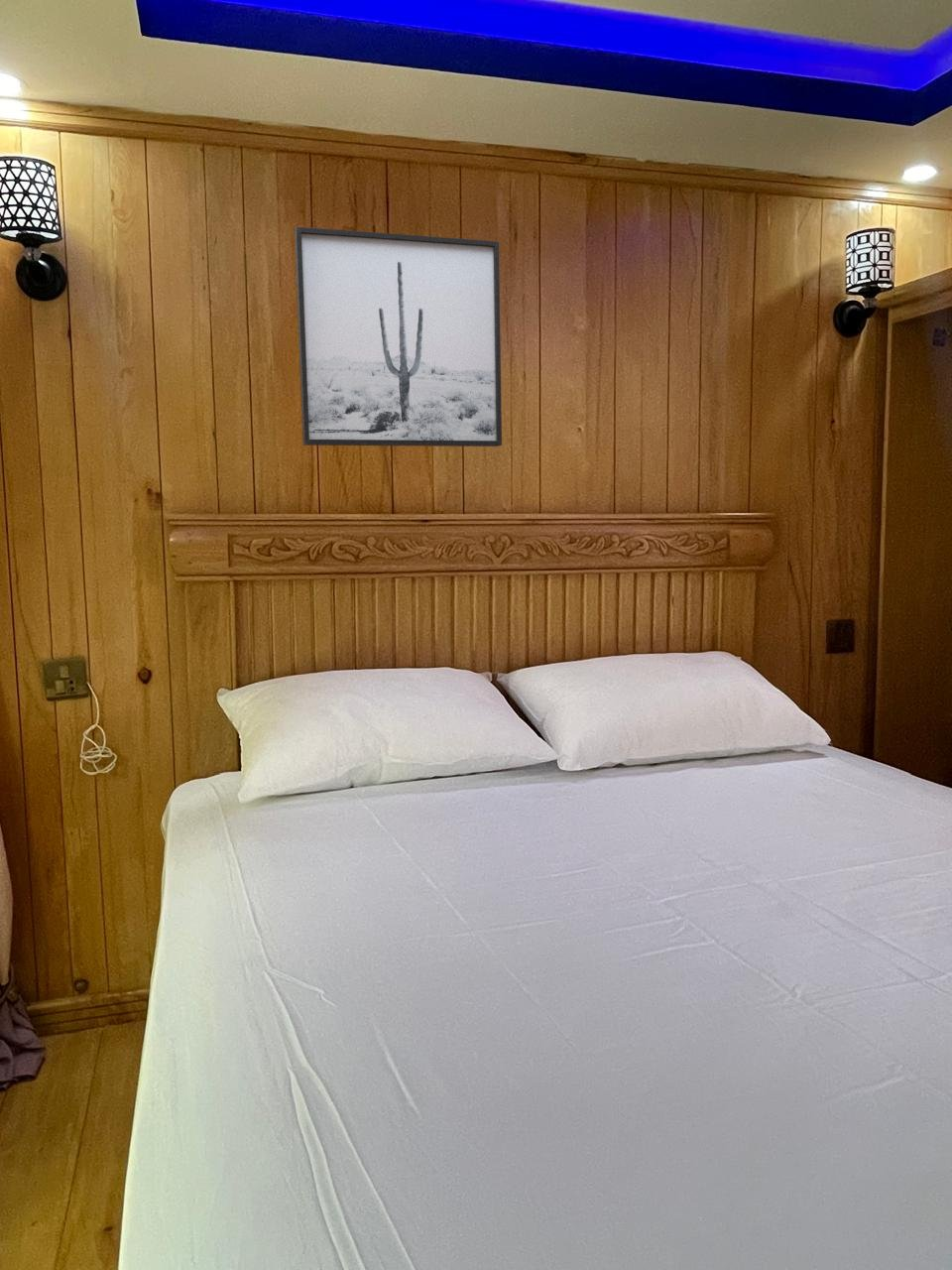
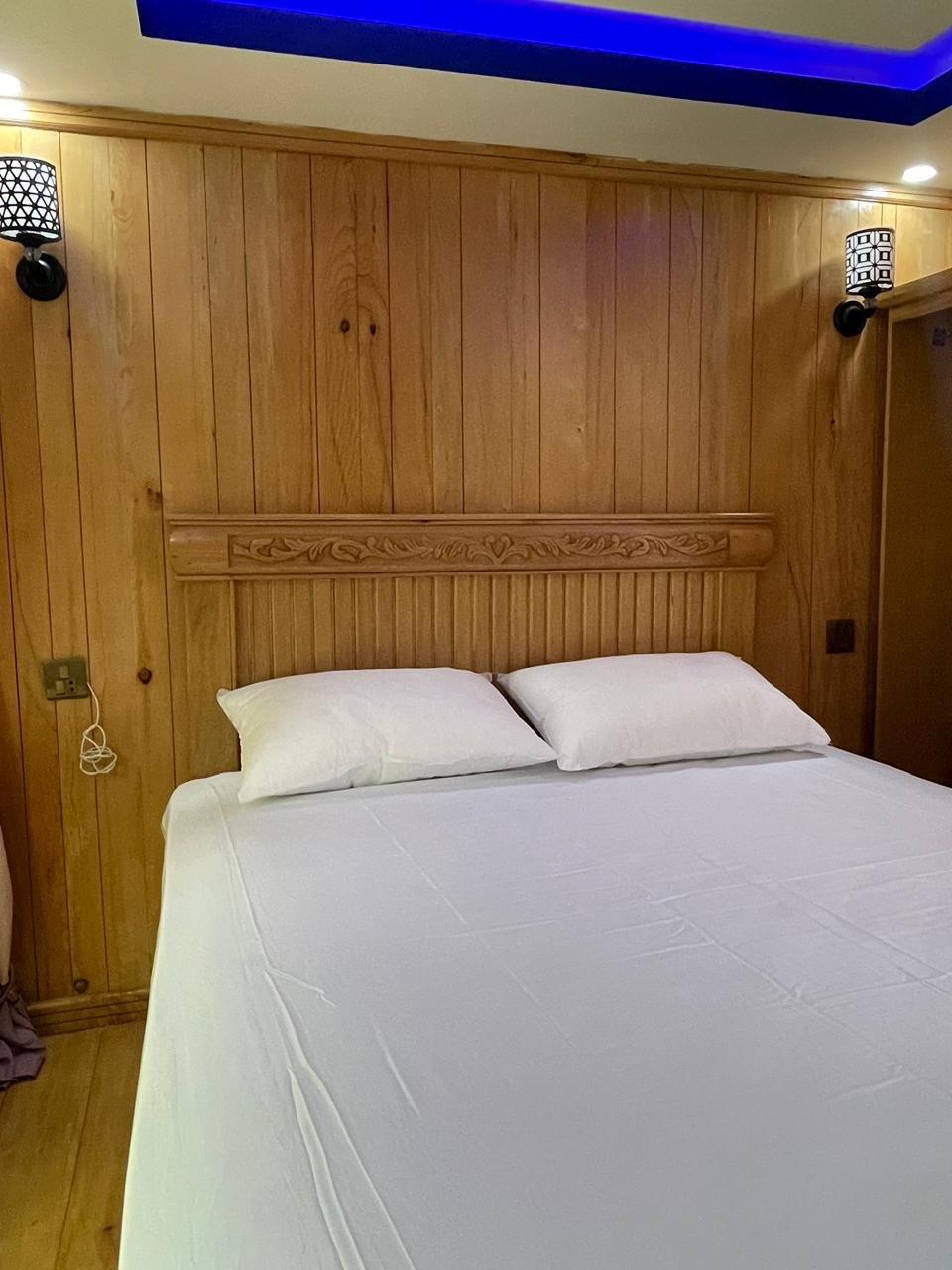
- wall art [294,226,503,447]
